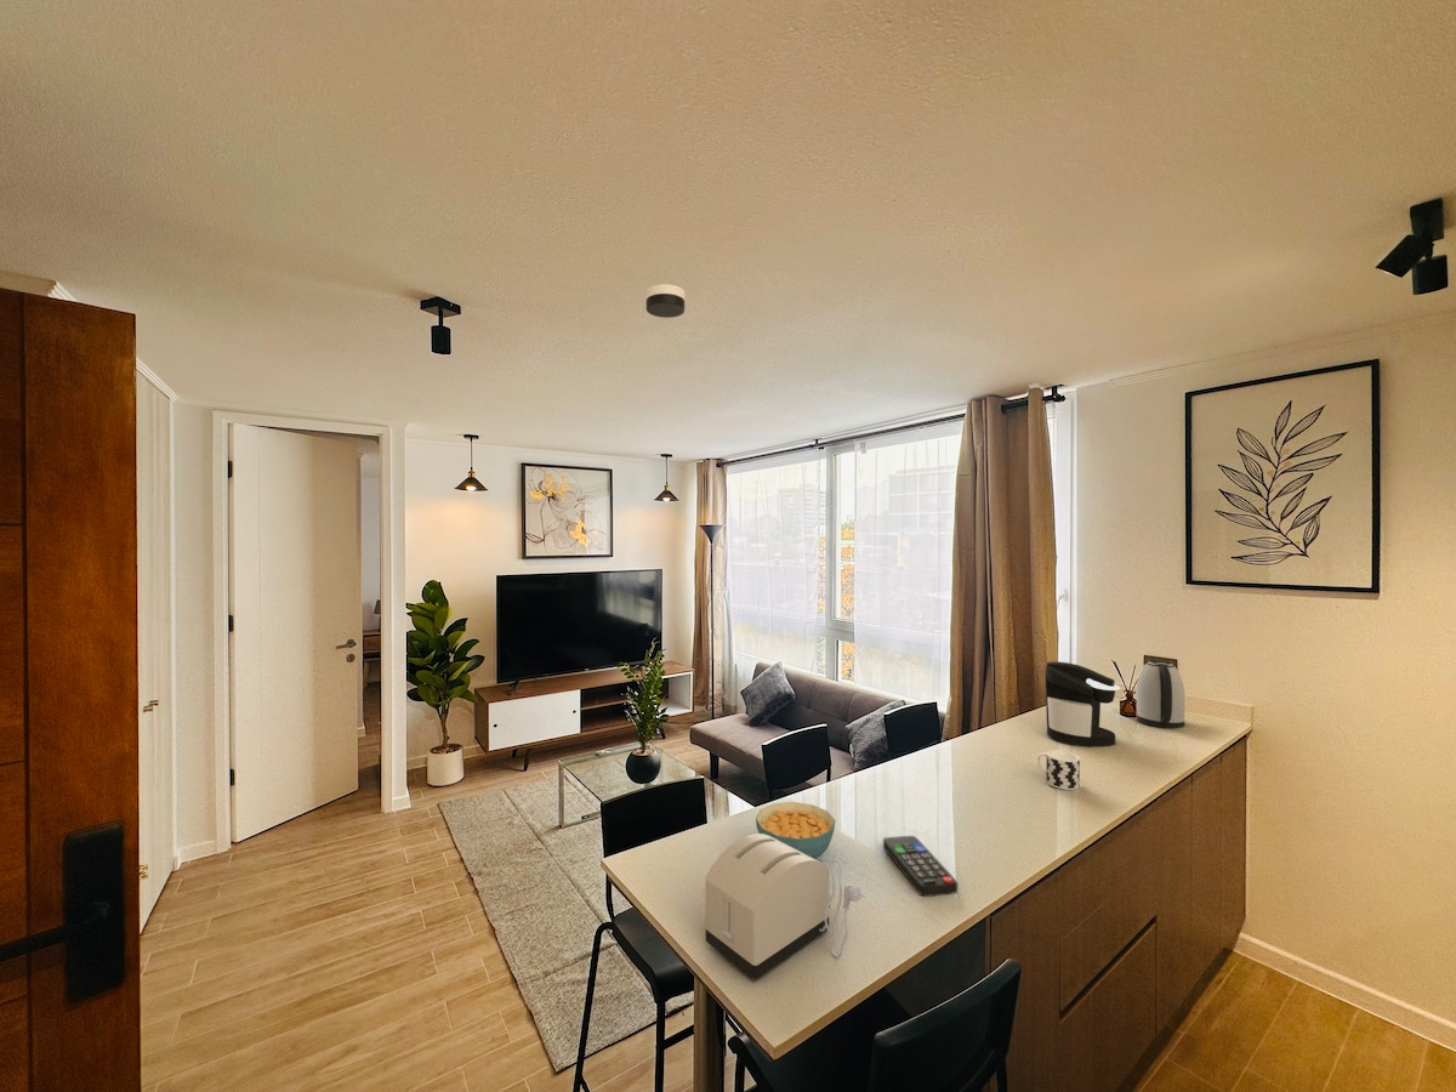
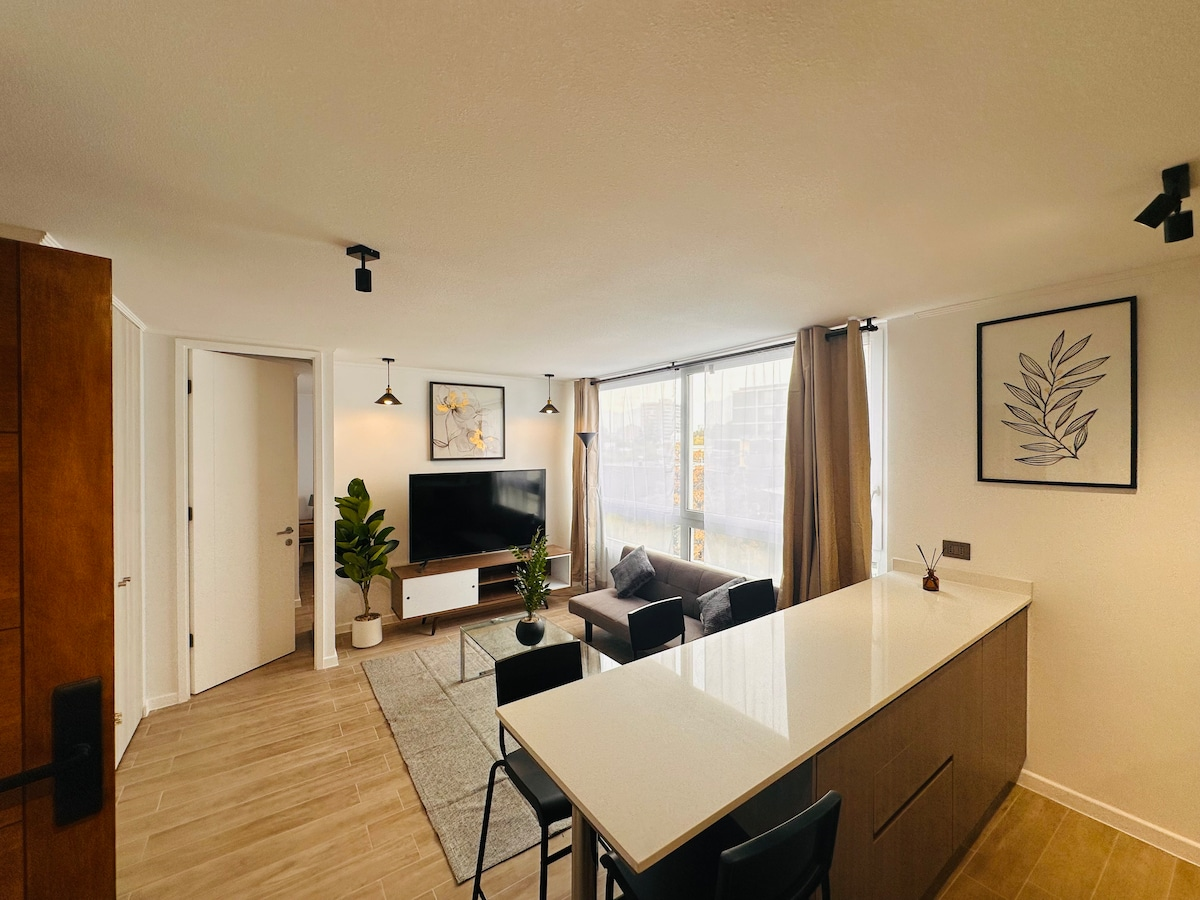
- remote control [882,835,959,898]
- toaster [705,832,866,980]
- smoke detector [644,283,687,319]
- cup [1035,750,1081,791]
- cereal bowl [755,801,836,860]
- kettle [1134,659,1187,729]
- coffee maker [1043,660,1121,747]
